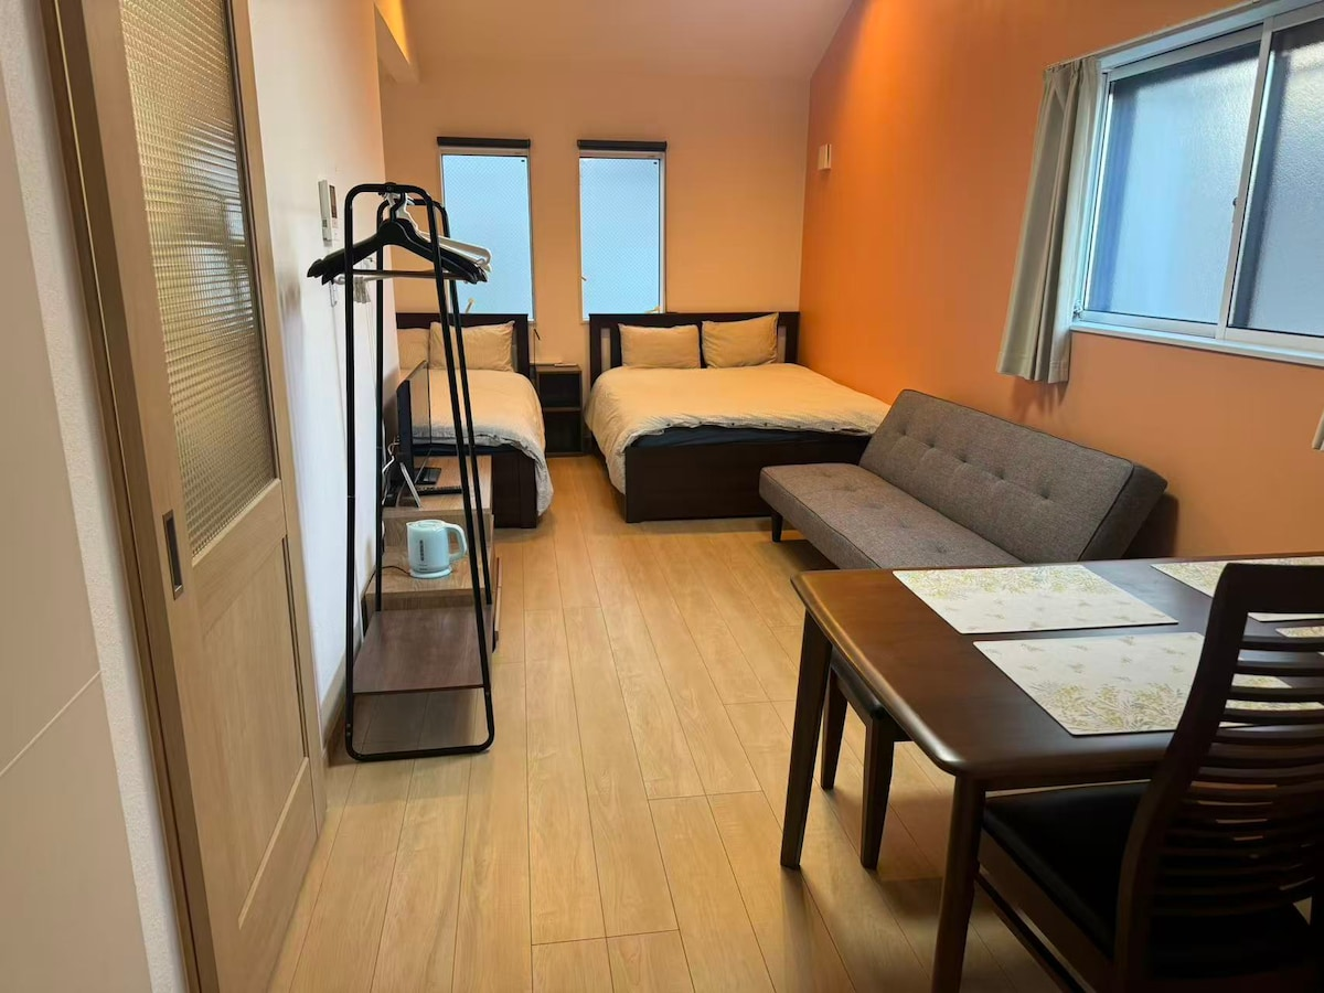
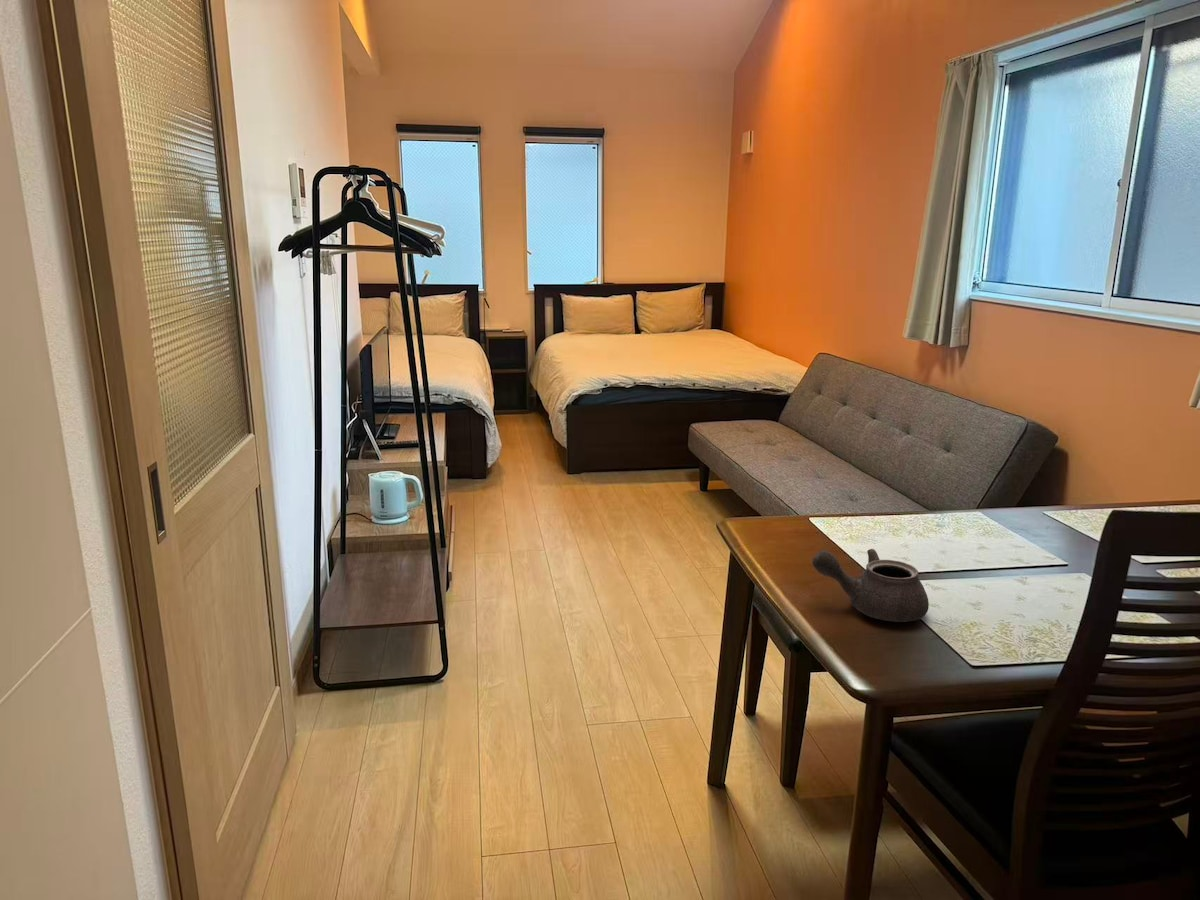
+ teapot [811,548,930,623]
